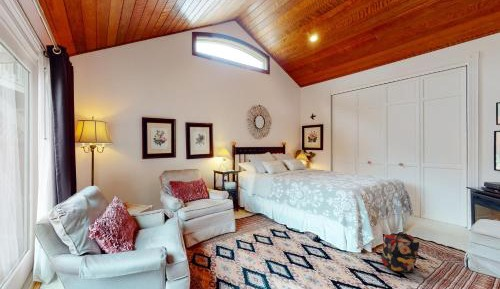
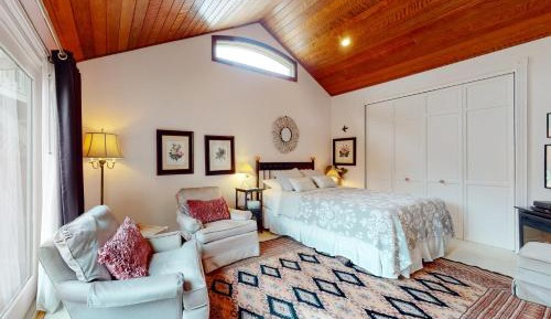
- backpack [380,231,420,273]
